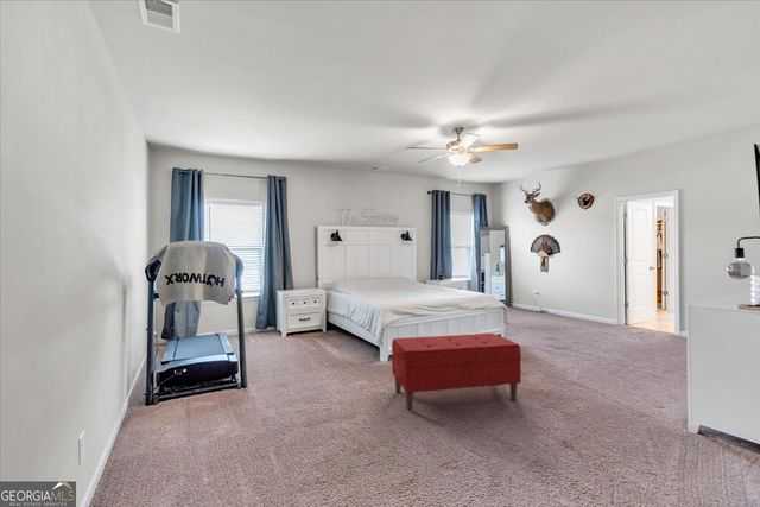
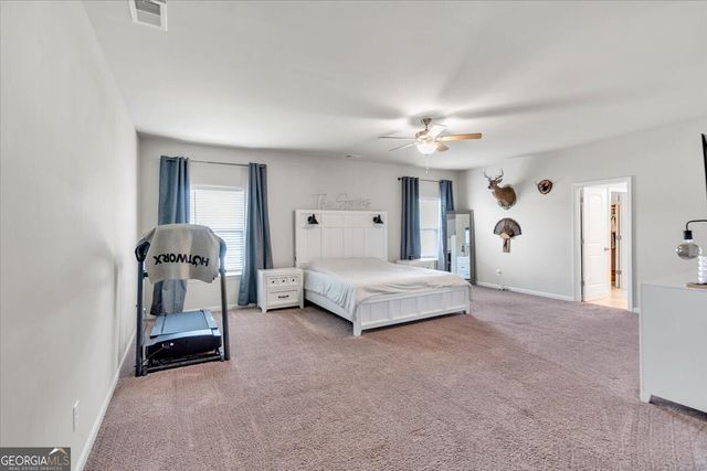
- bench [391,332,522,411]
